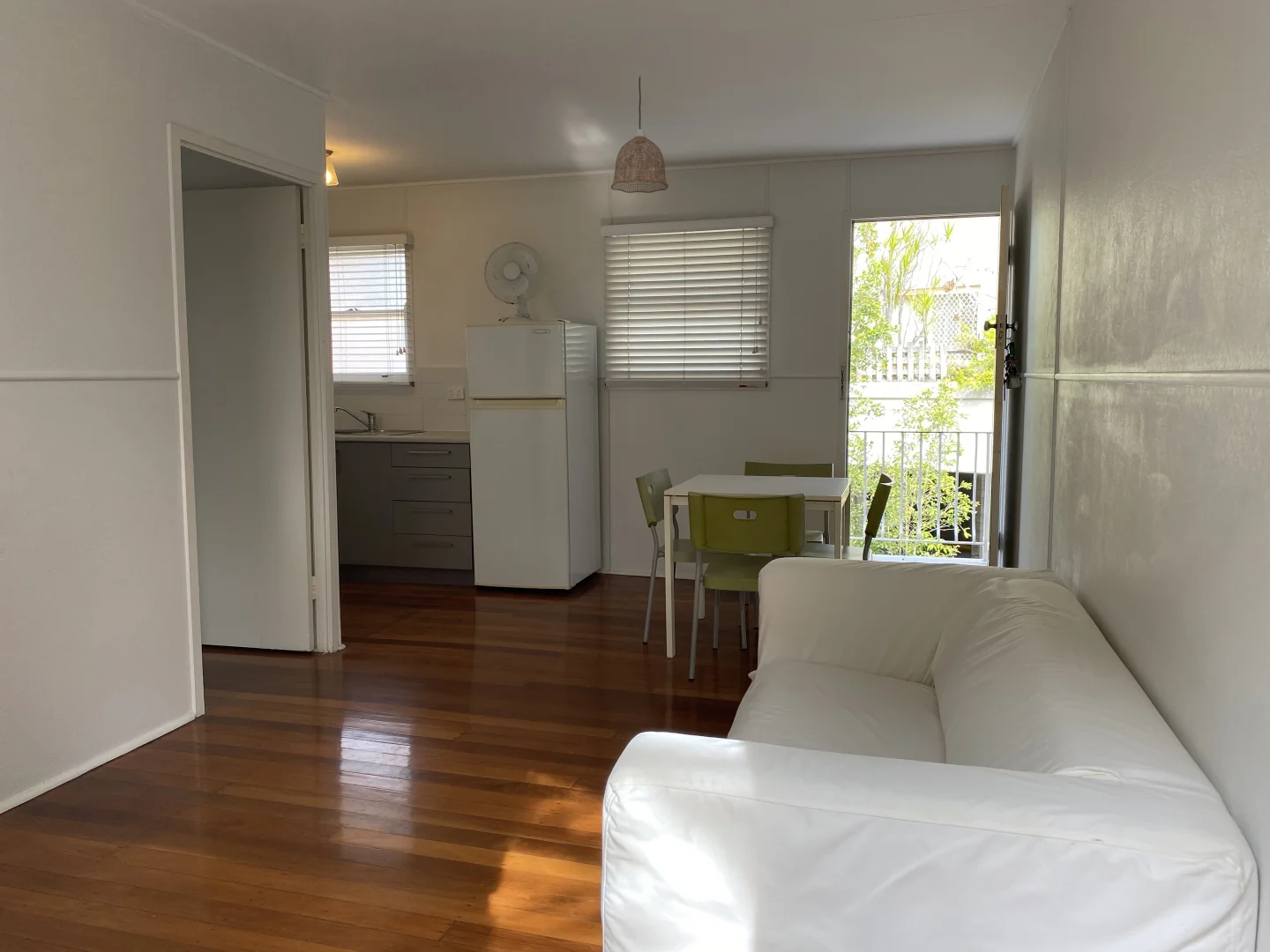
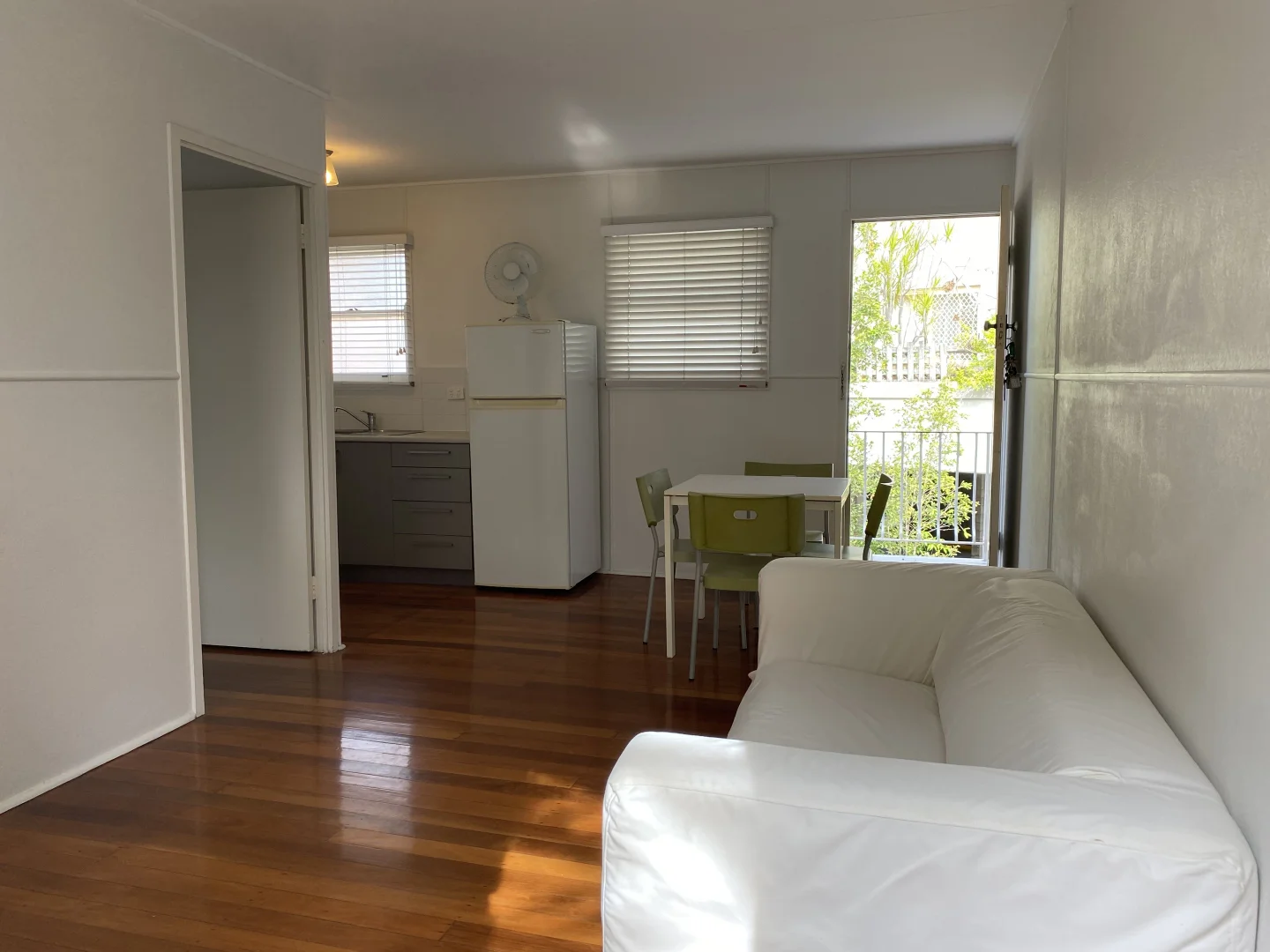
- pendant lamp [610,76,669,194]
